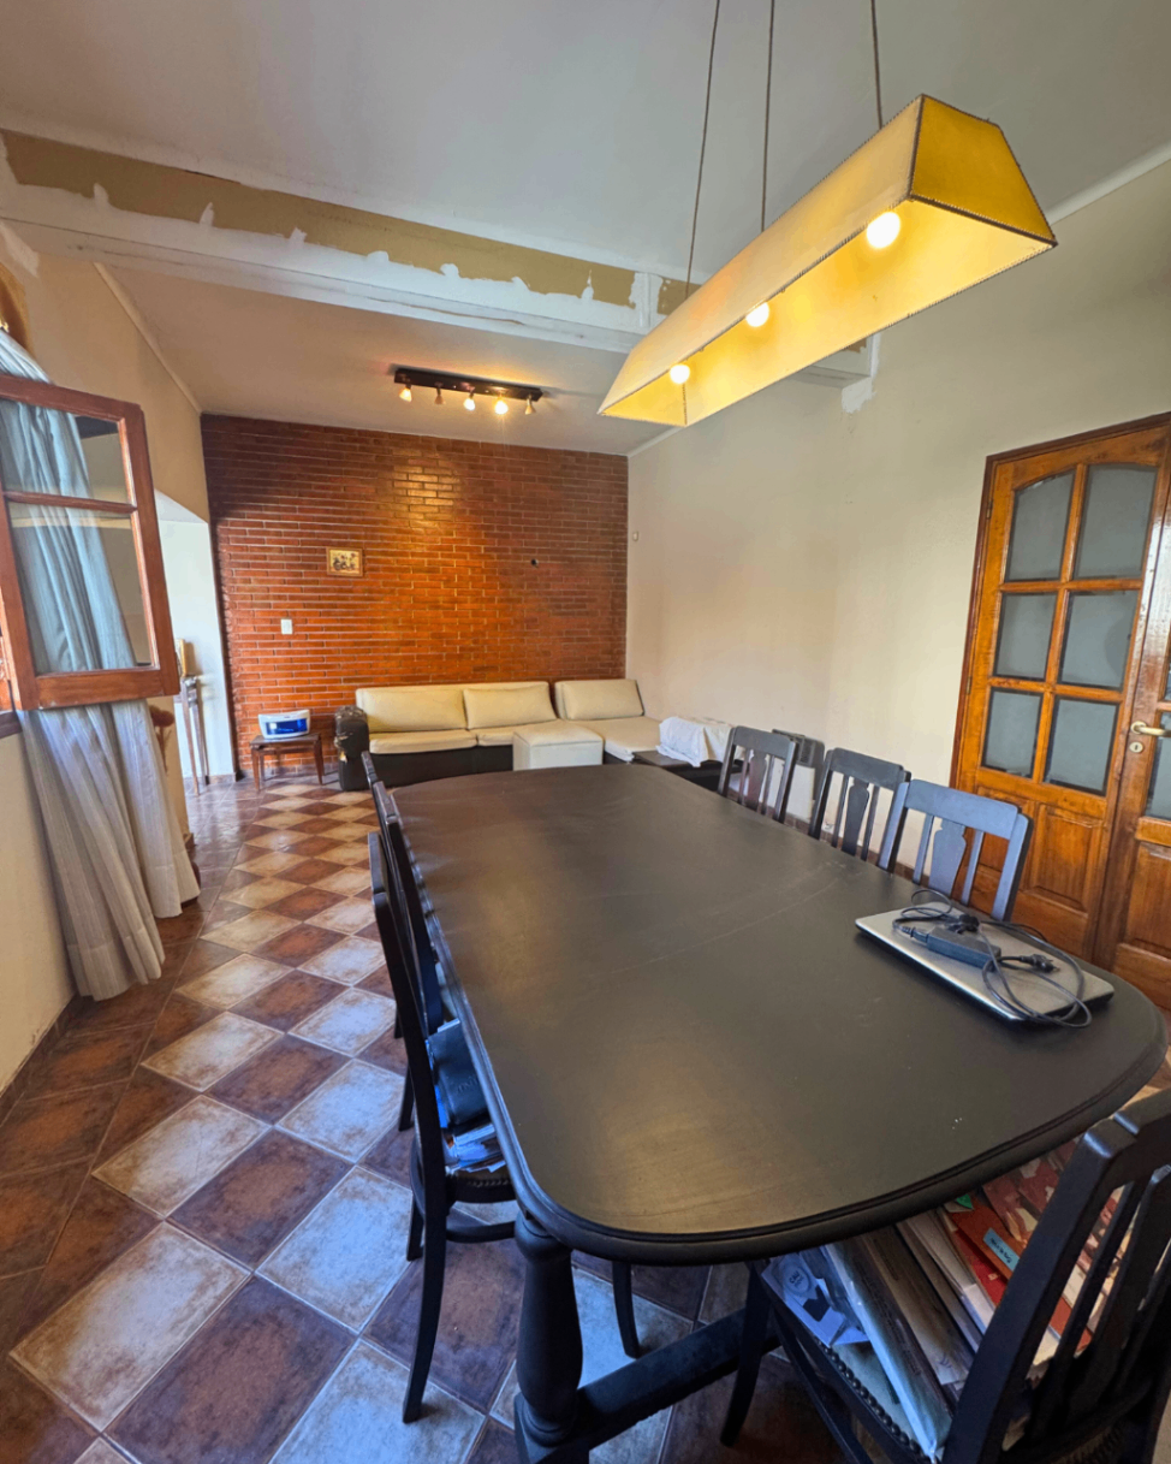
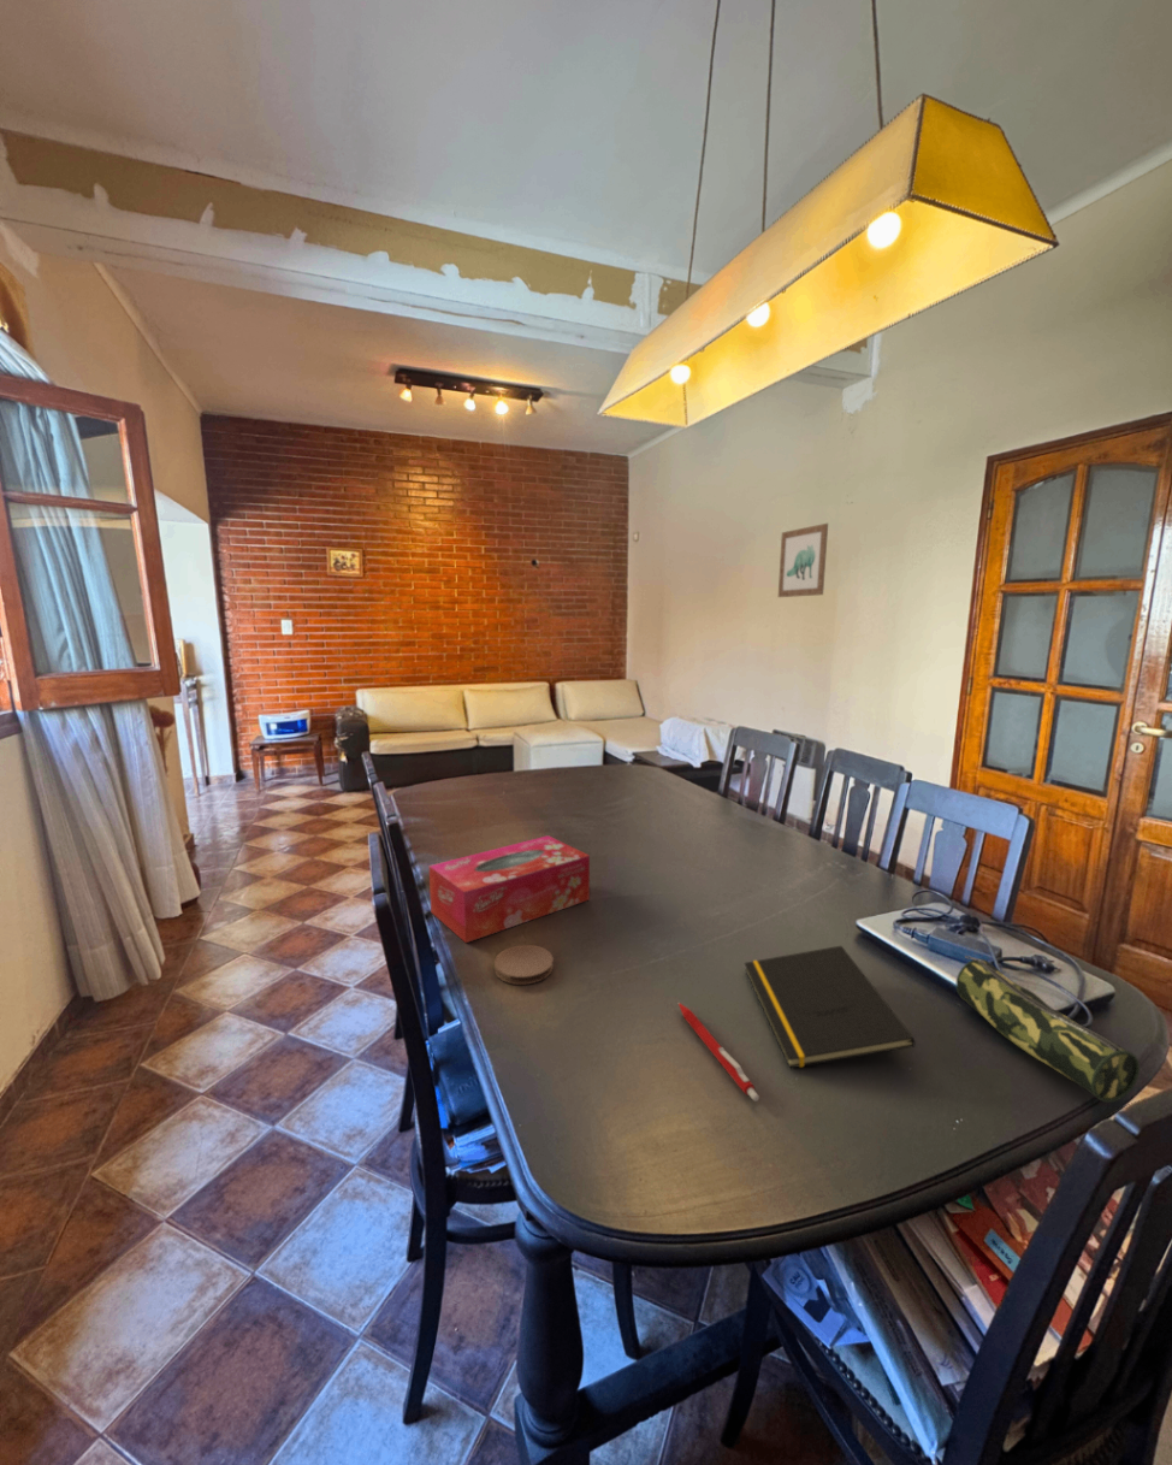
+ coaster [493,944,555,986]
+ notepad [744,945,916,1069]
+ pencil case [955,955,1141,1104]
+ pen [677,1002,760,1103]
+ tissue box [428,834,591,944]
+ wall art [777,522,829,598]
